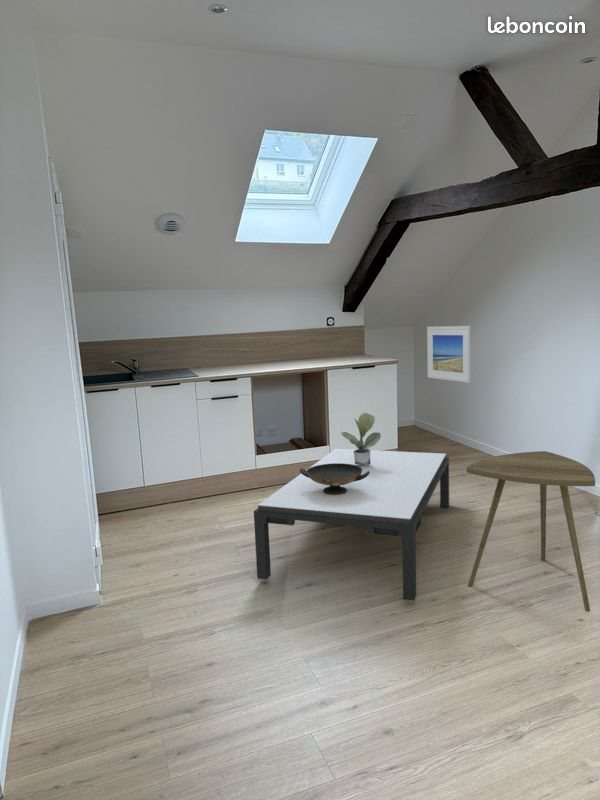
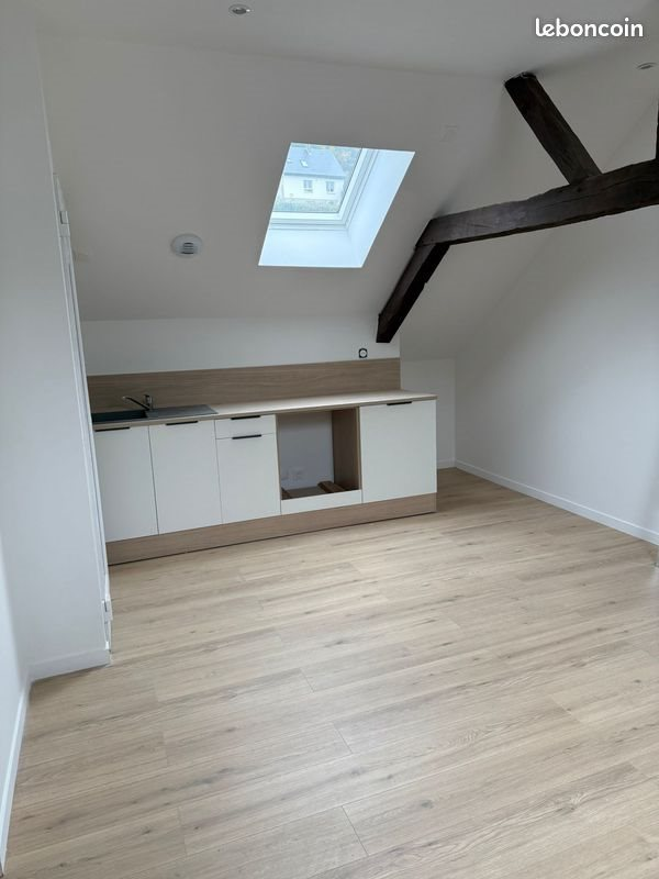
- coffee table [253,448,450,602]
- potted plant [340,412,382,465]
- decorative bowl [299,463,370,495]
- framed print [426,325,472,383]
- side table [466,450,596,613]
